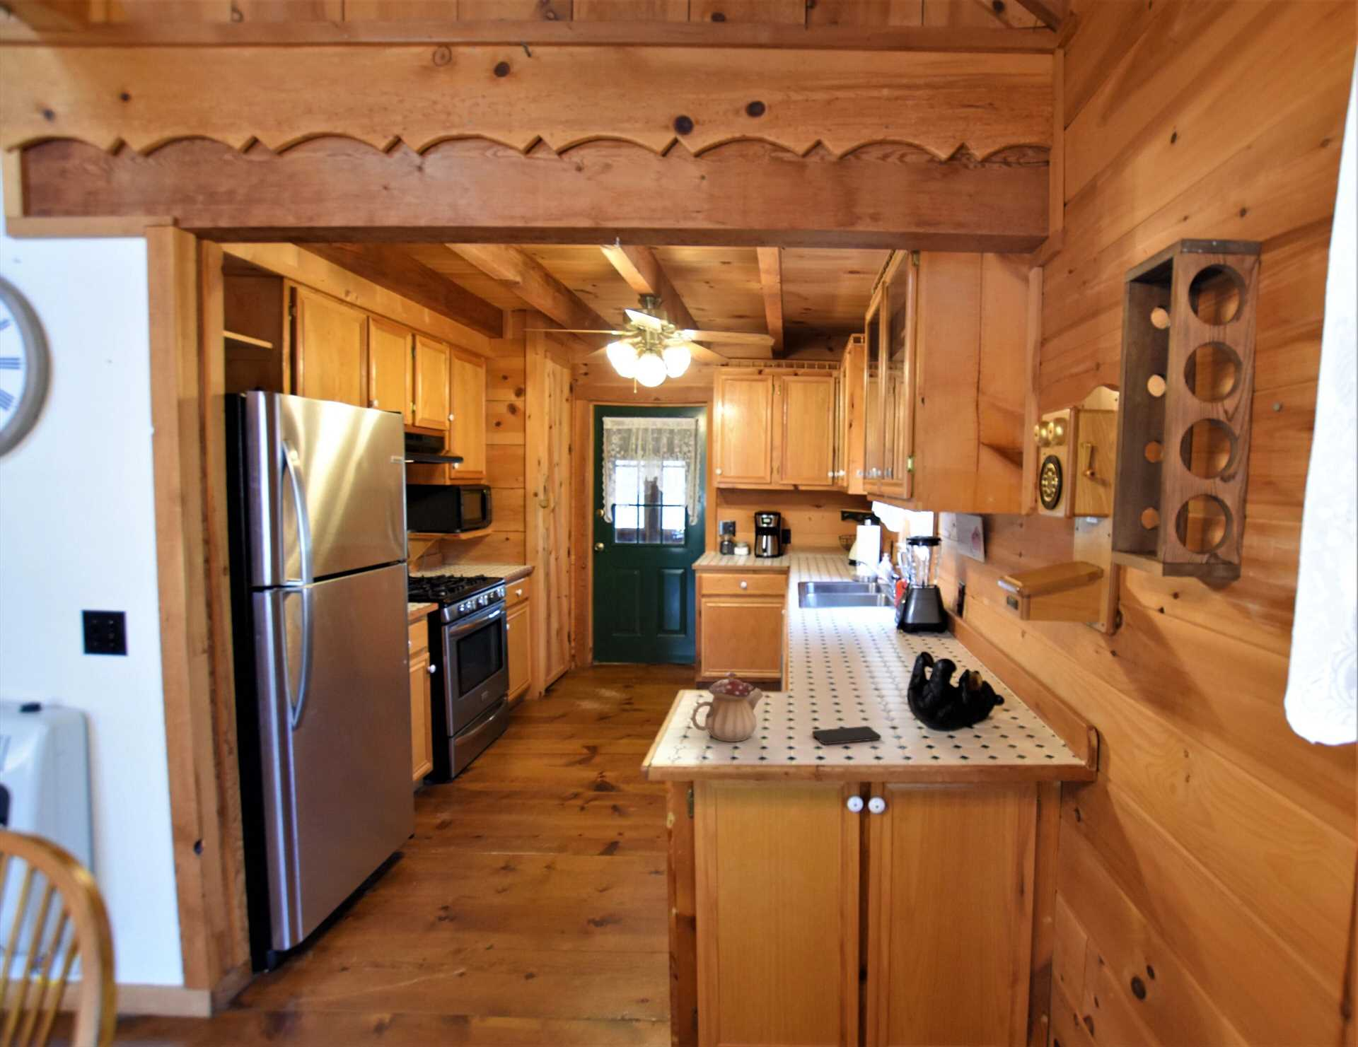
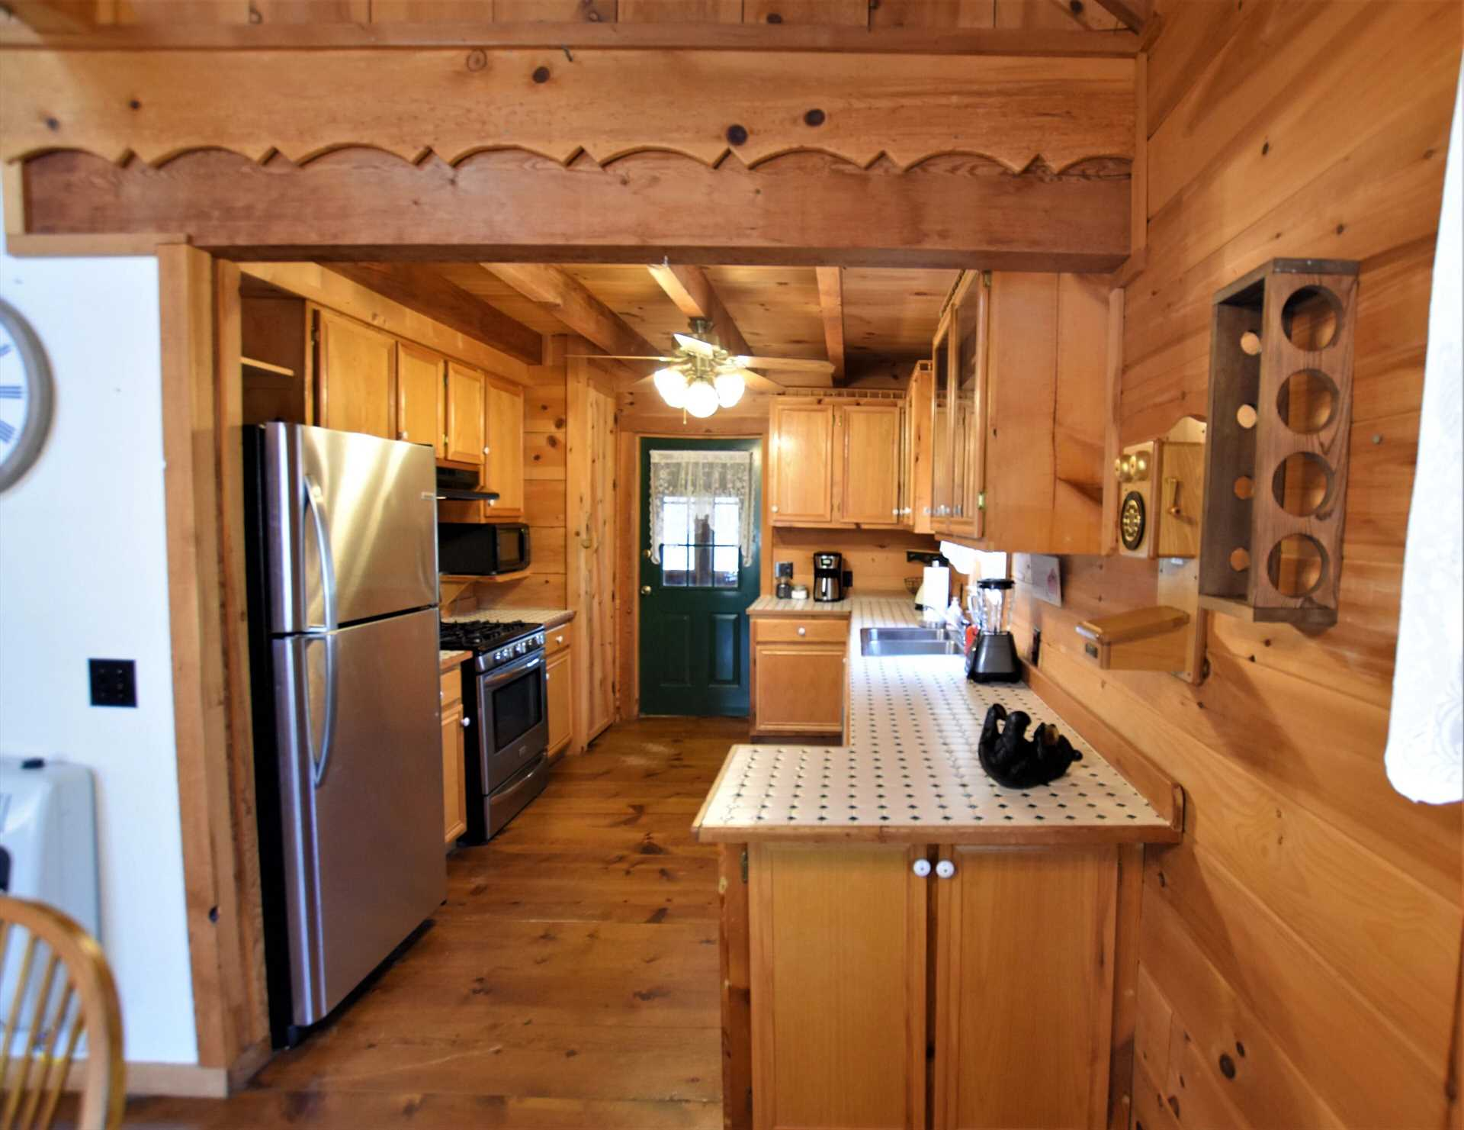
- teapot [691,671,765,742]
- smartphone [811,726,881,745]
